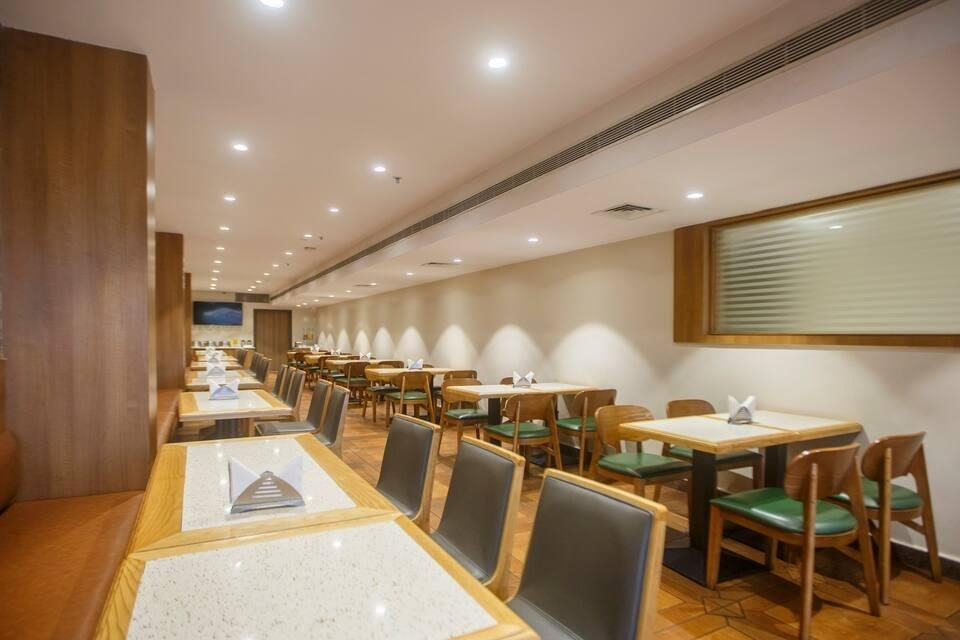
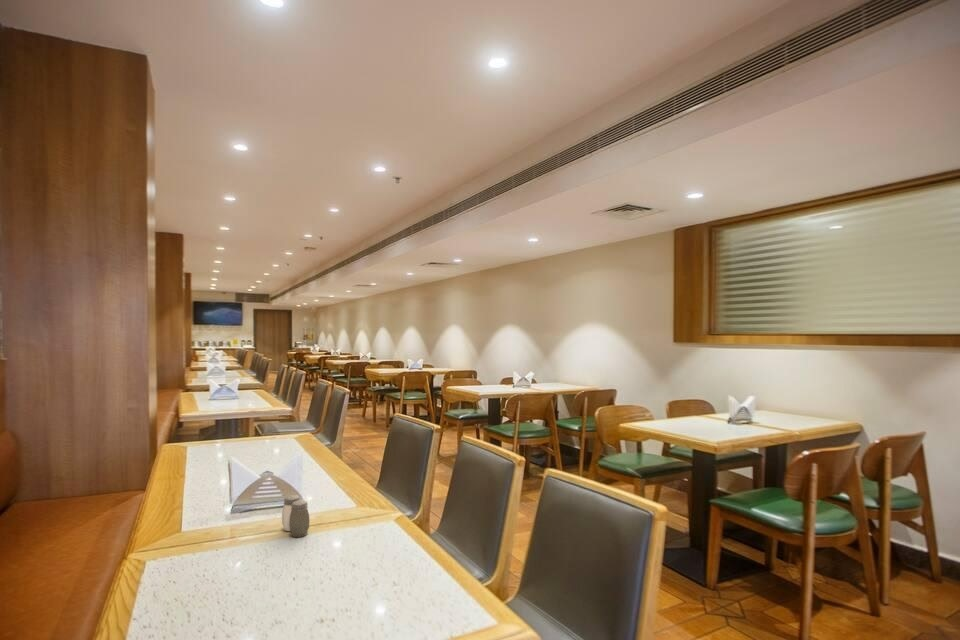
+ salt and pepper shaker [281,494,310,538]
